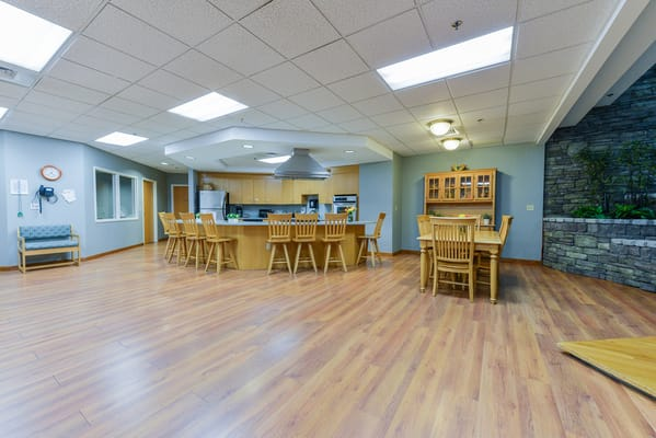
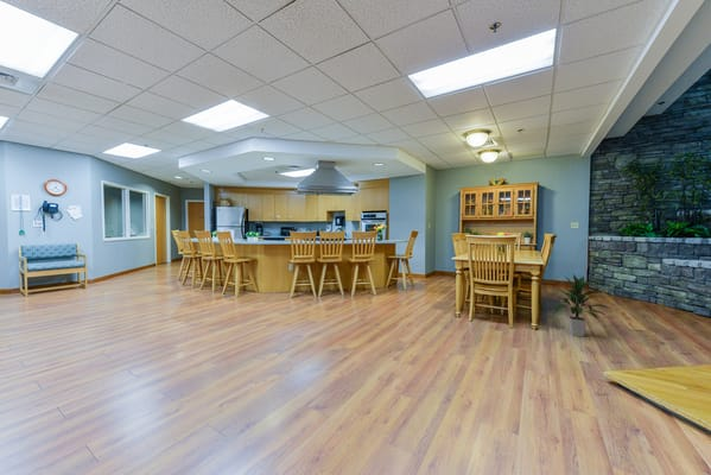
+ indoor plant [552,272,612,337]
